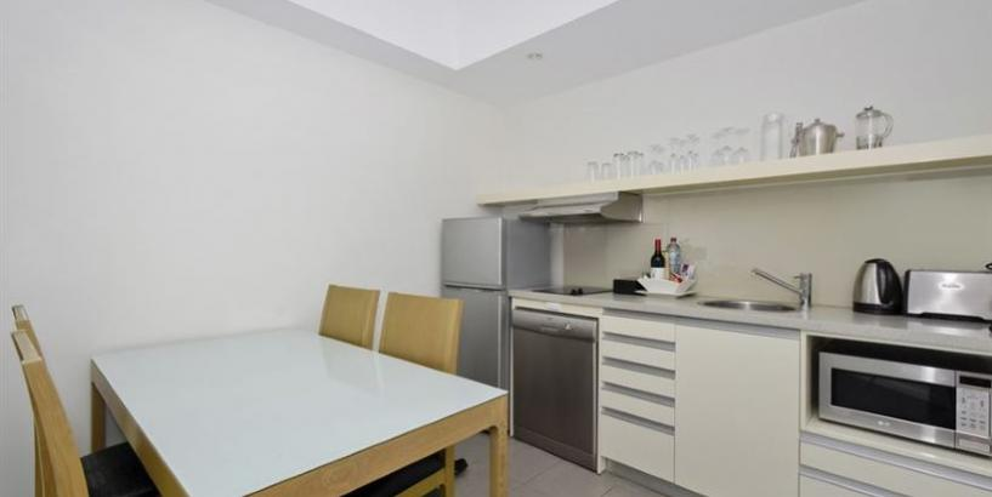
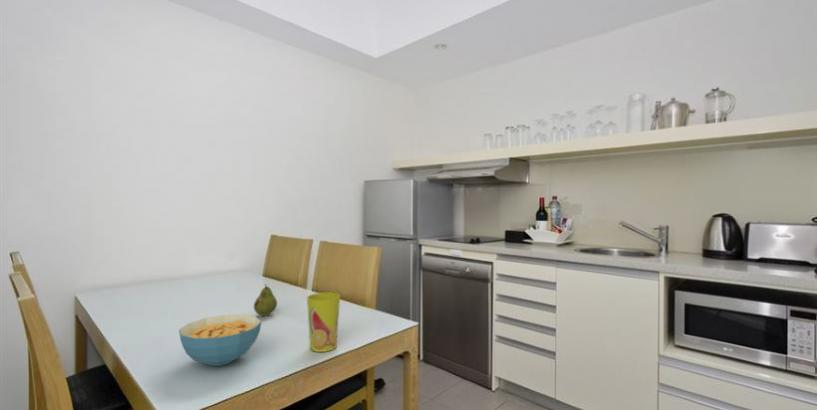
+ cereal bowl [178,314,262,367]
+ cup [306,291,341,353]
+ fruit [253,283,278,317]
